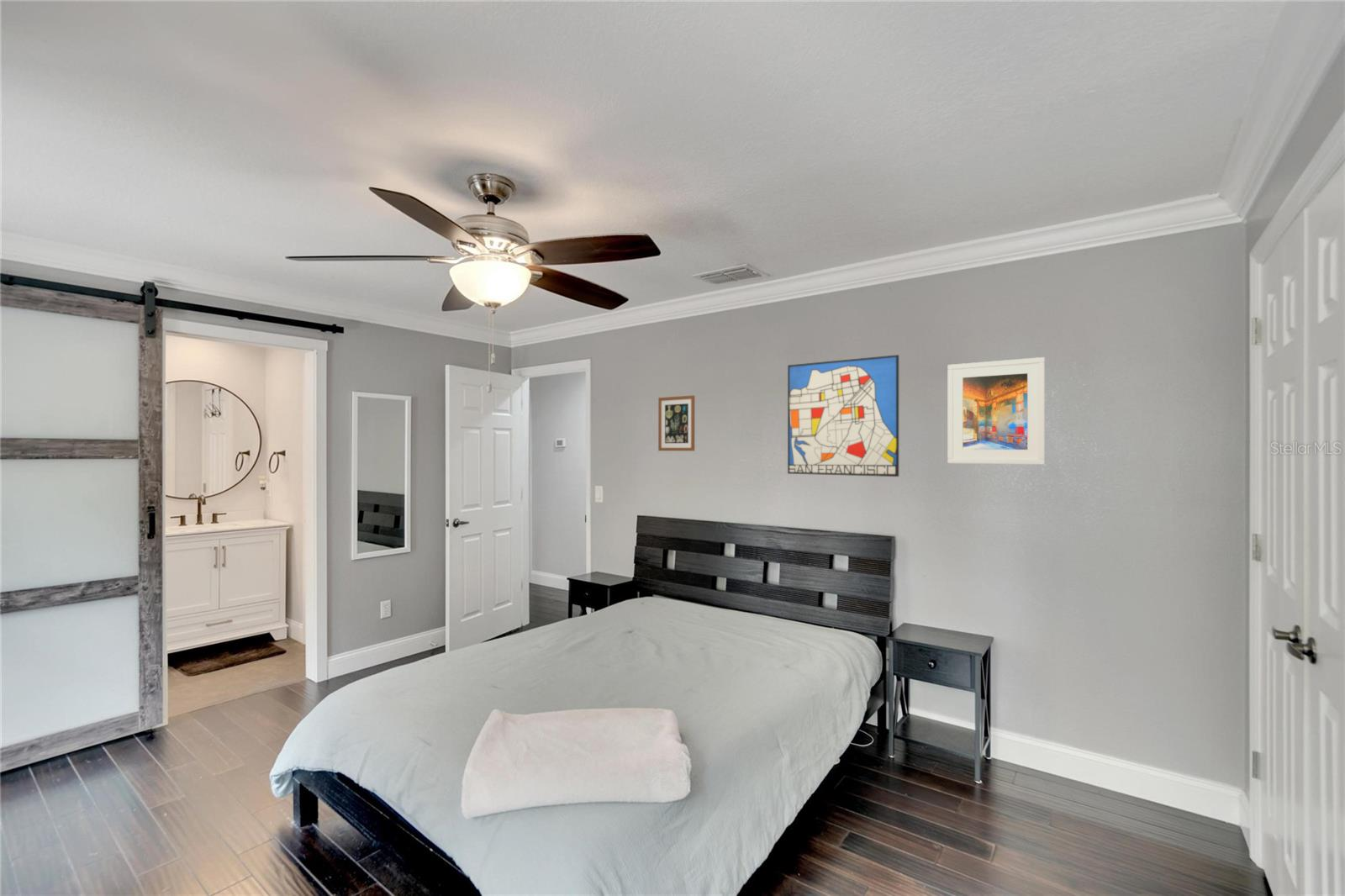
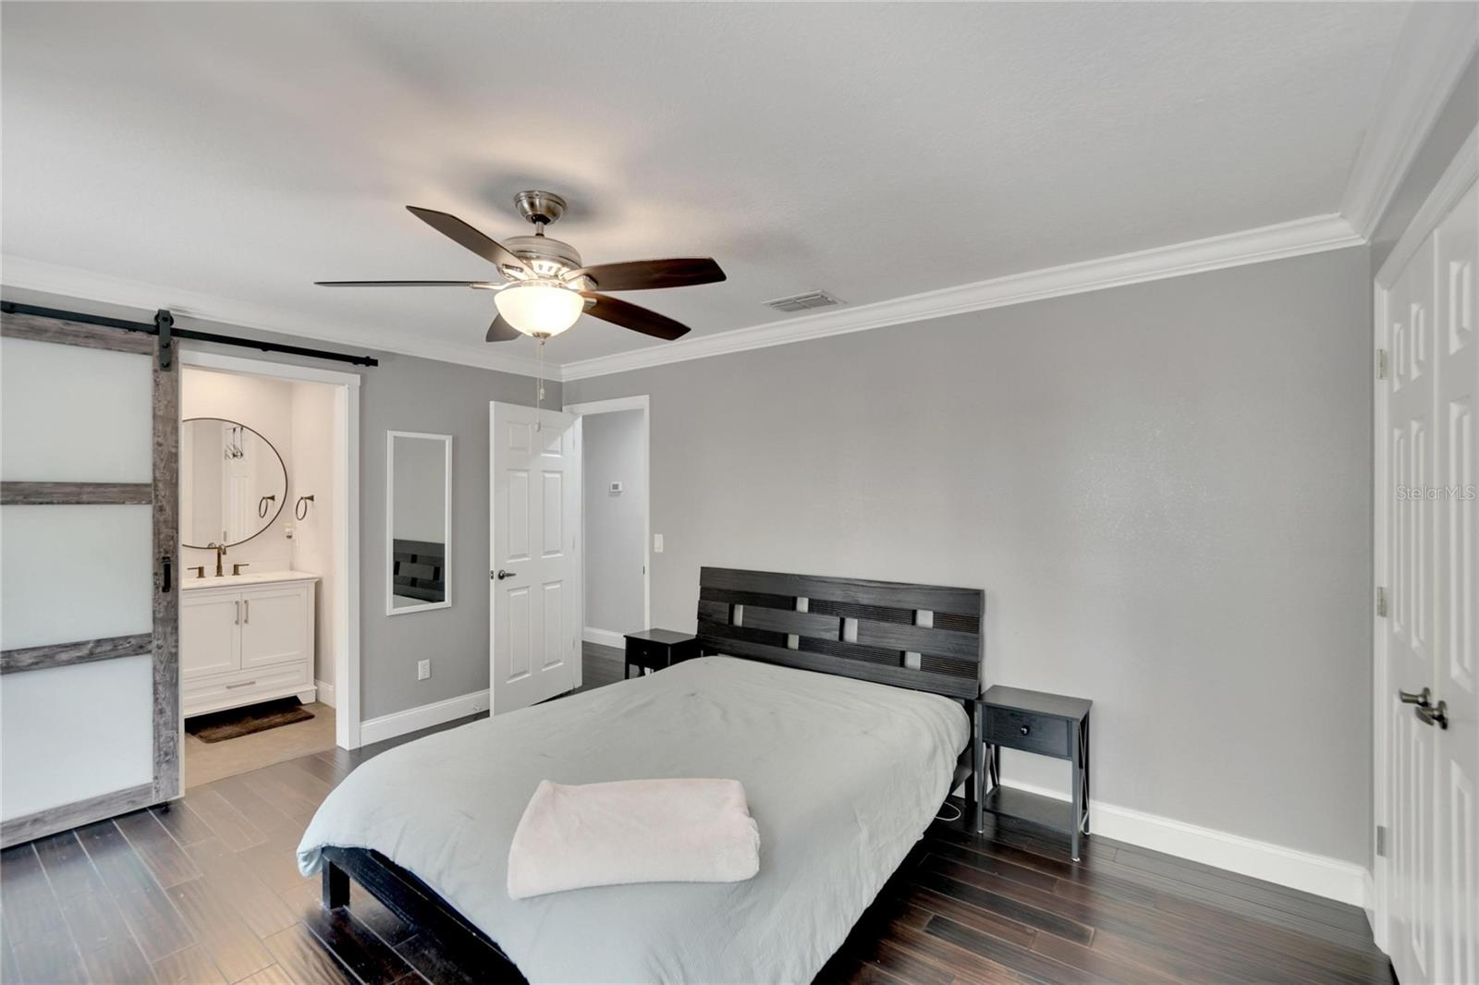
- wall art [787,354,899,477]
- wall art [657,395,695,451]
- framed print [947,356,1046,466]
